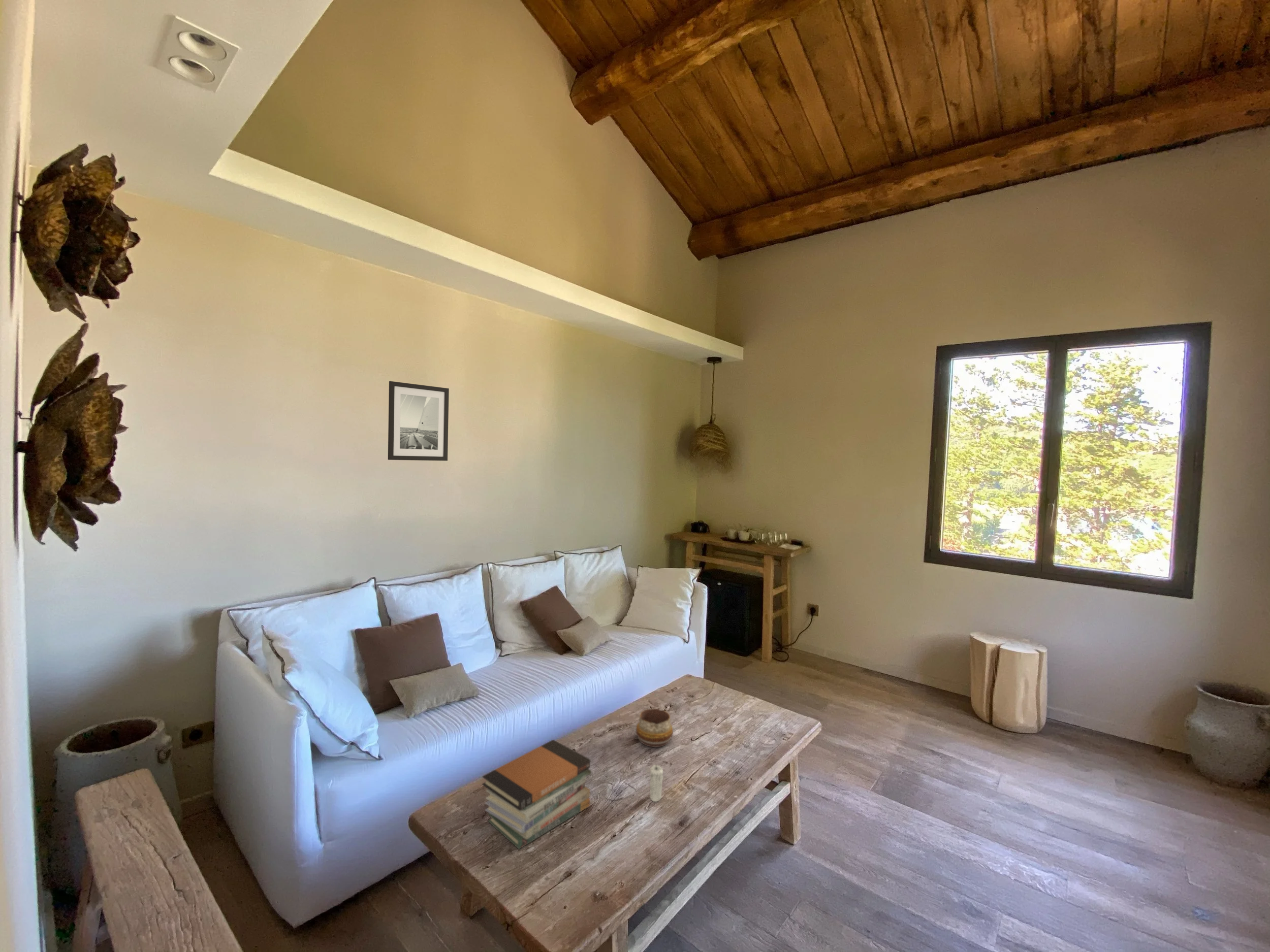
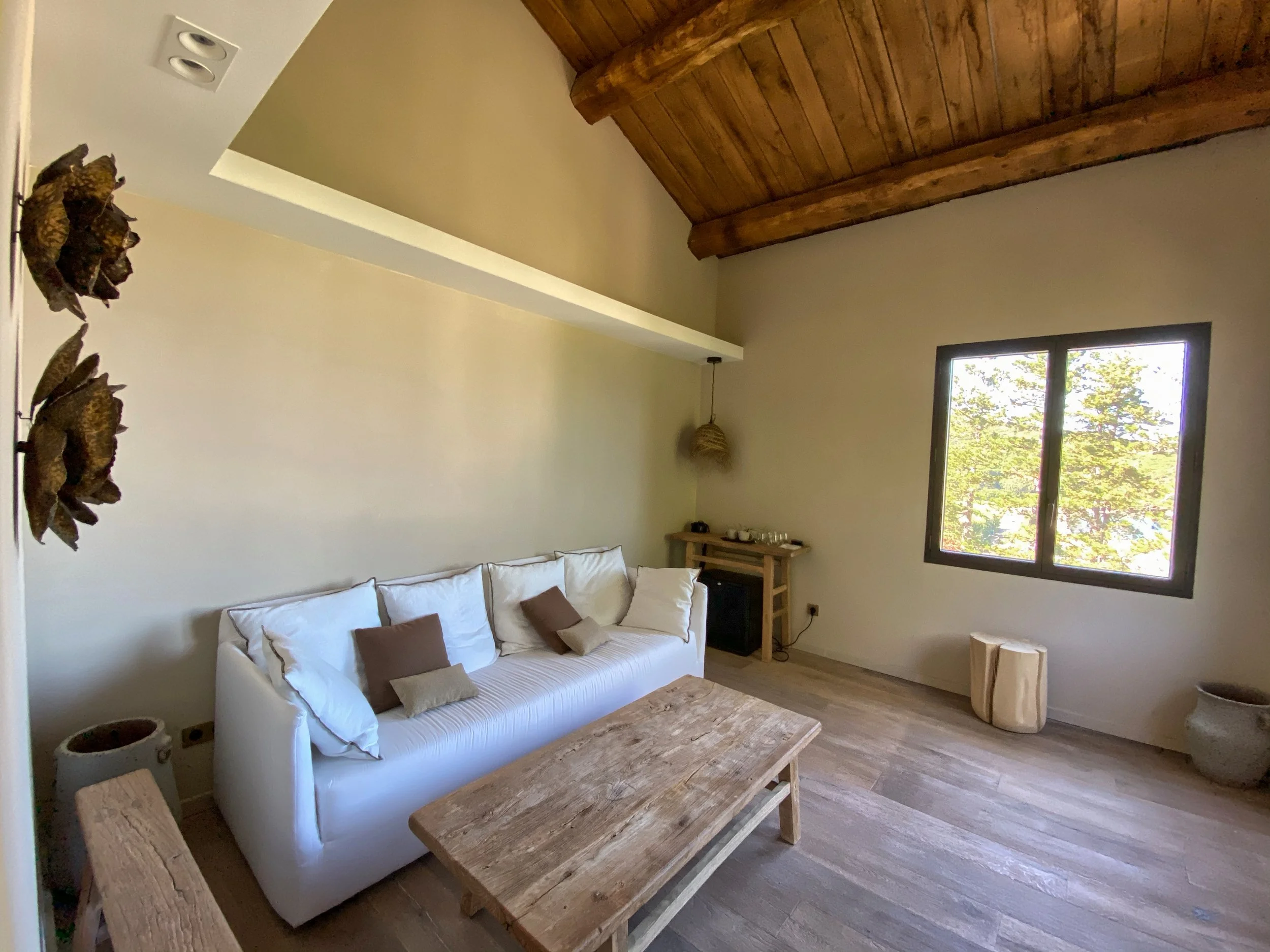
- book stack [482,739,592,850]
- candle [649,763,663,802]
- wall art [388,381,450,462]
- decorative bowl [636,708,674,748]
